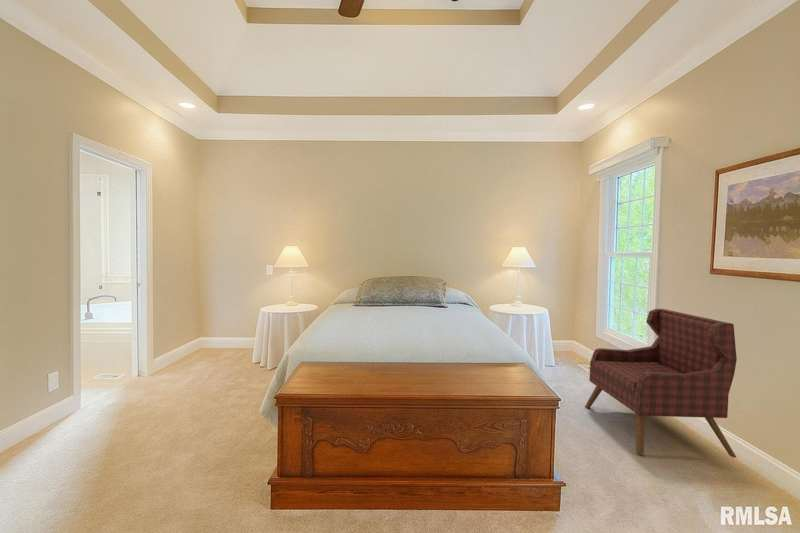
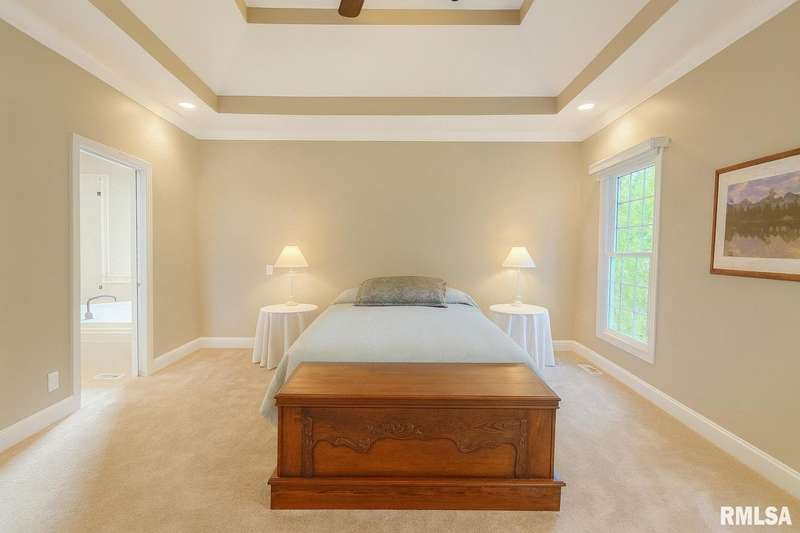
- armchair [584,308,738,458]
